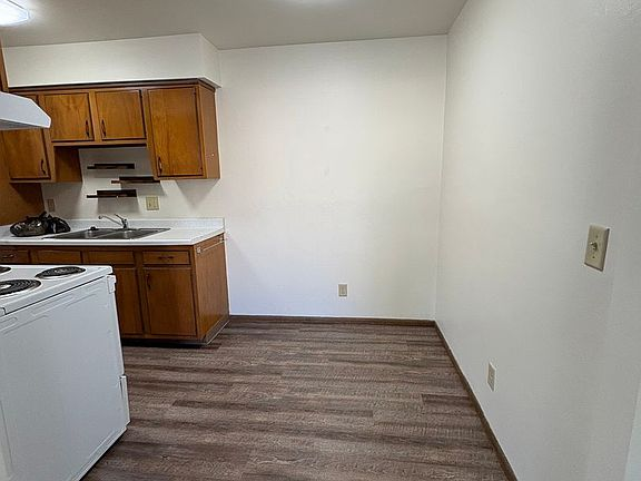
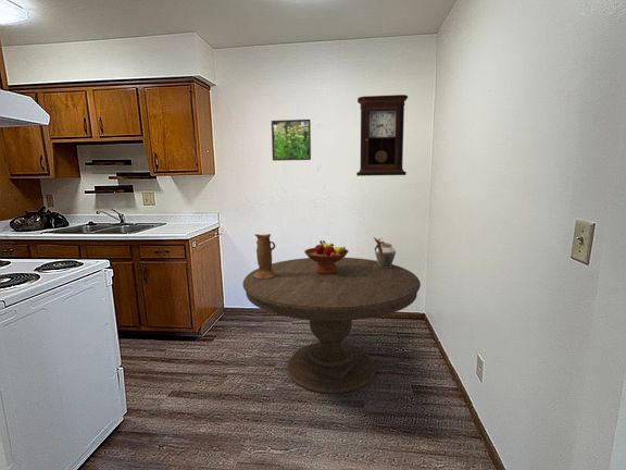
+ ceramic pitcher [253,233,277,280]
+ vase [373,236,397,268]
+ fruit bowl [303,239,350,274]
+ pendulum clock [355,94,409,177]
+ dining table [242,257,422,394]
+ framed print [271,119,312,162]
